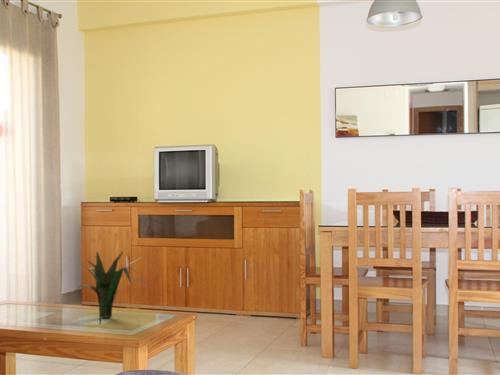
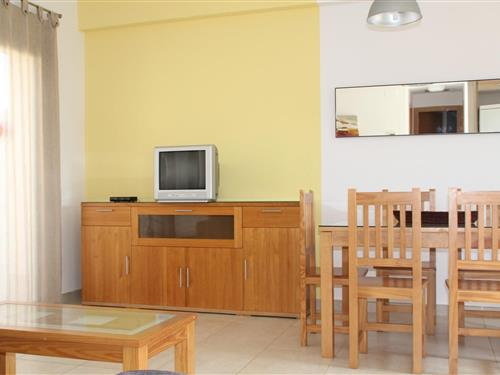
- plant [66,250,160,326]
